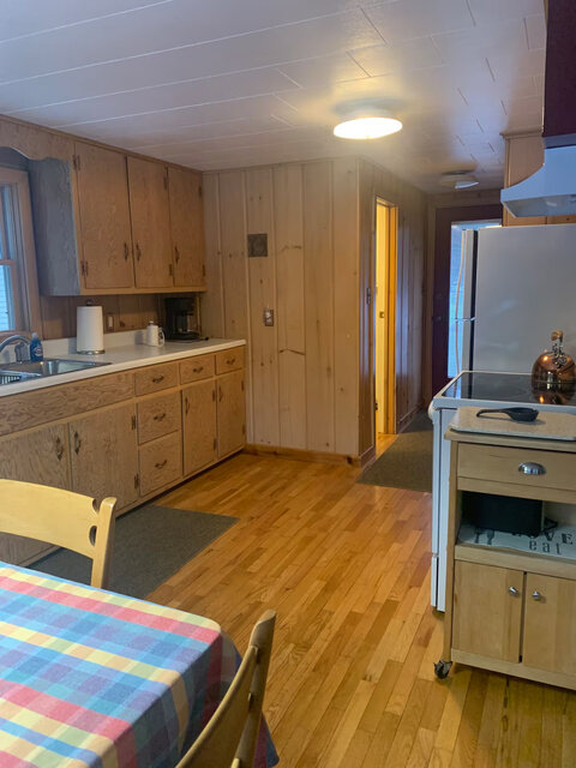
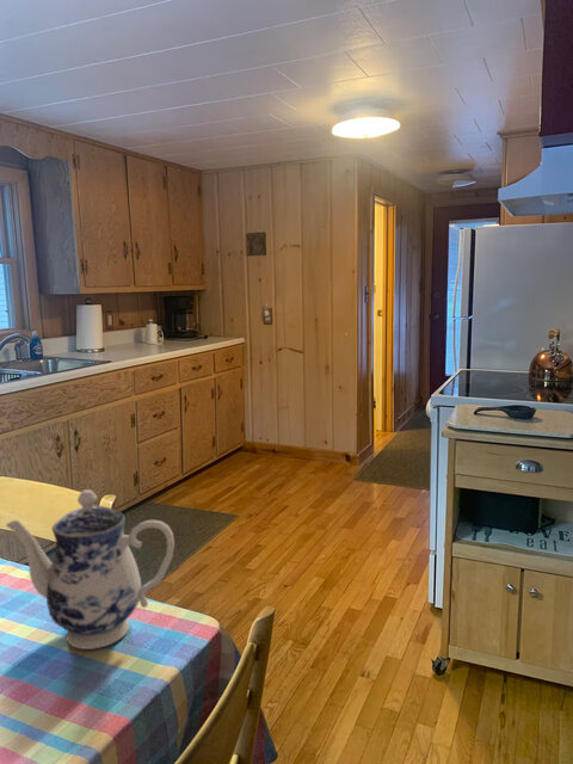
+ teapot [5,488,175,651]
